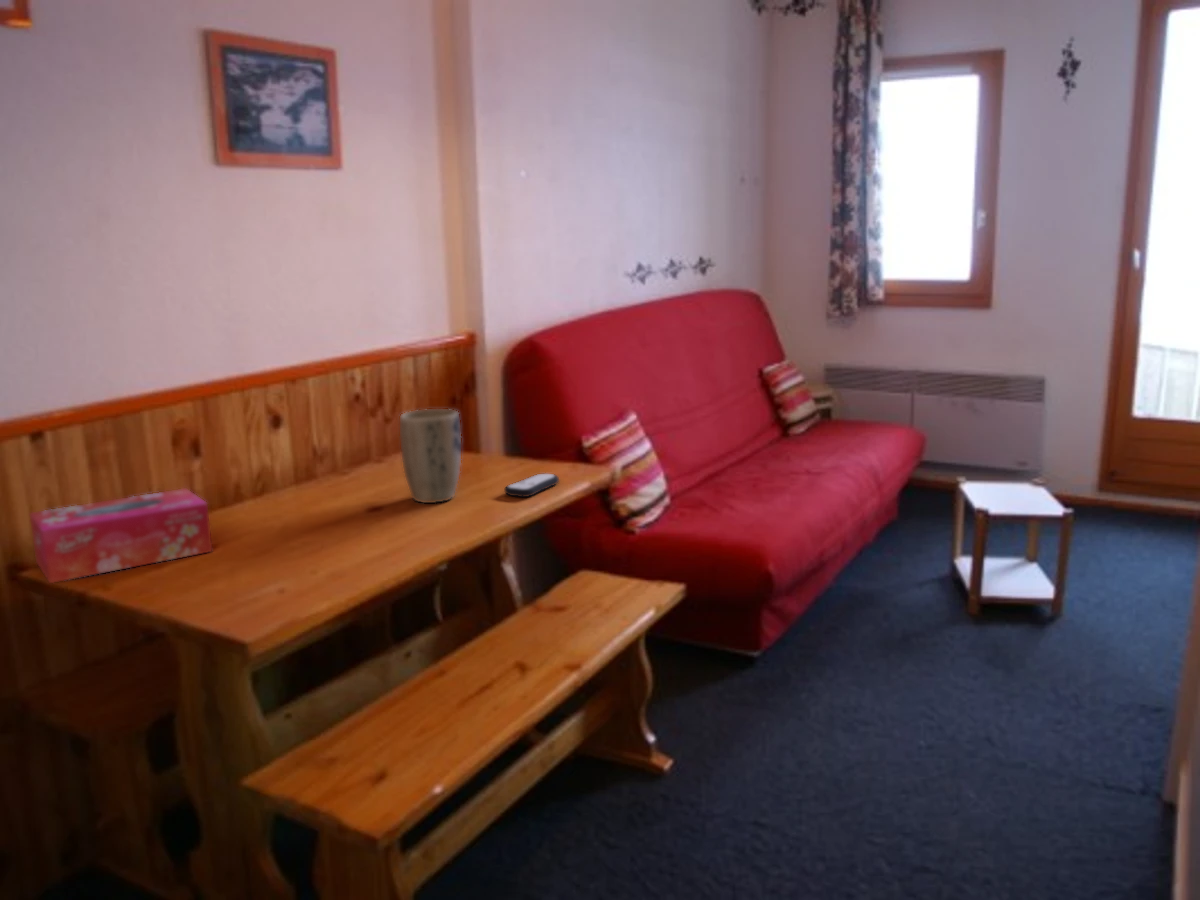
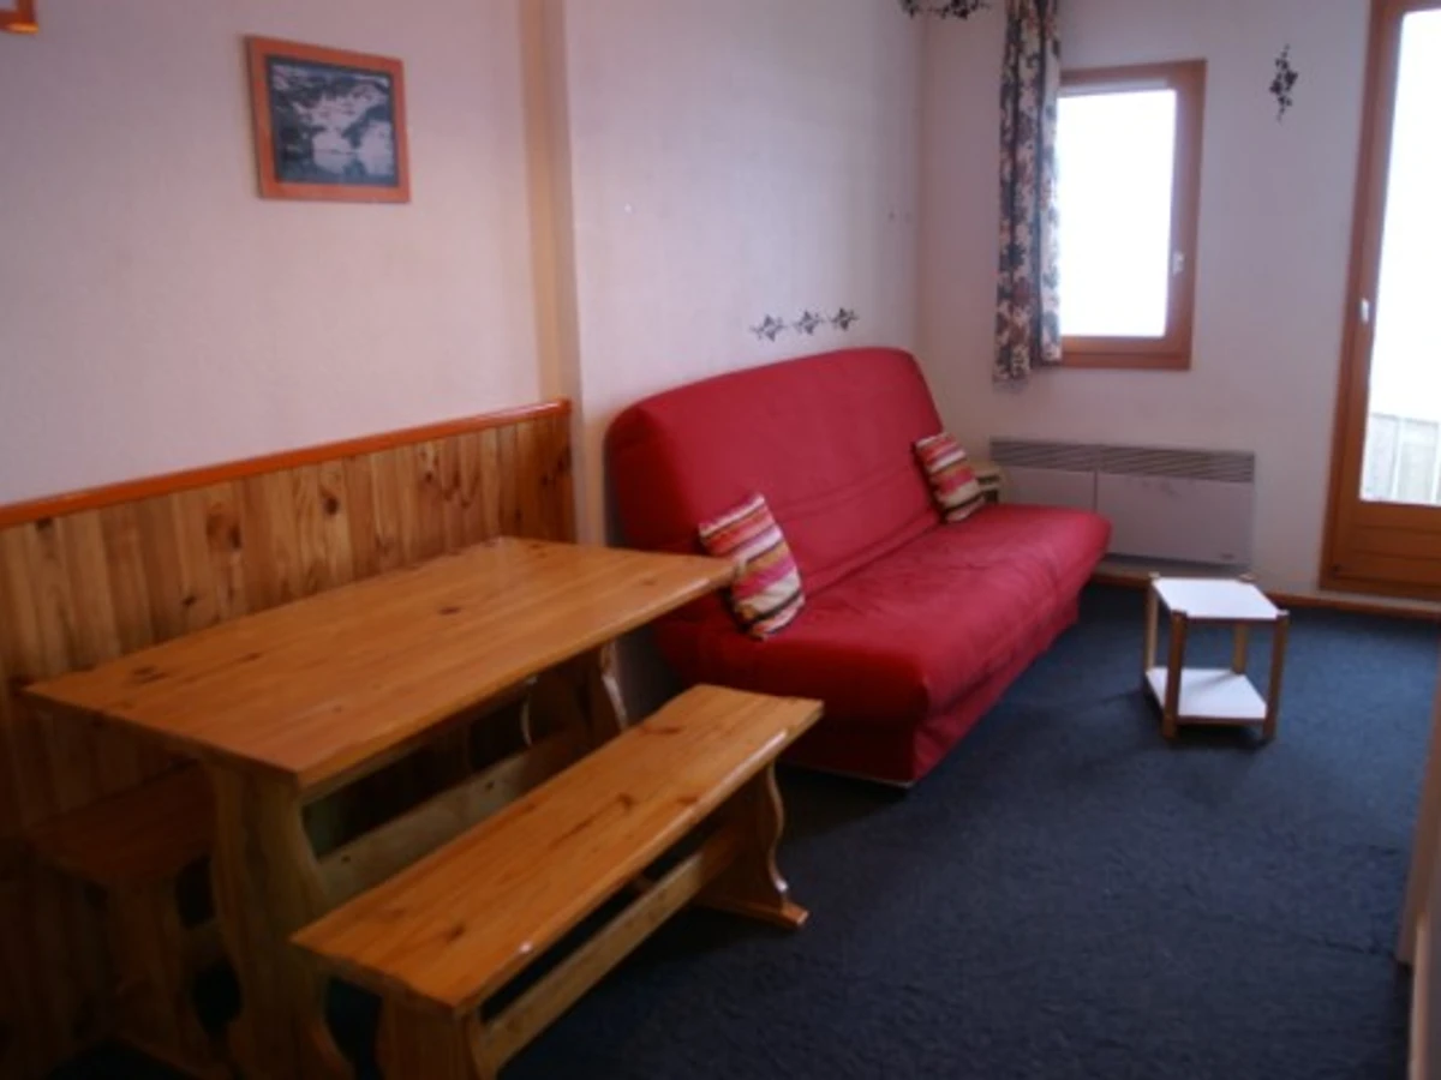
- remote control [503,473,560,498]
- plant pot [399,408,462,504]
- tissue box [28,487,213,584]
